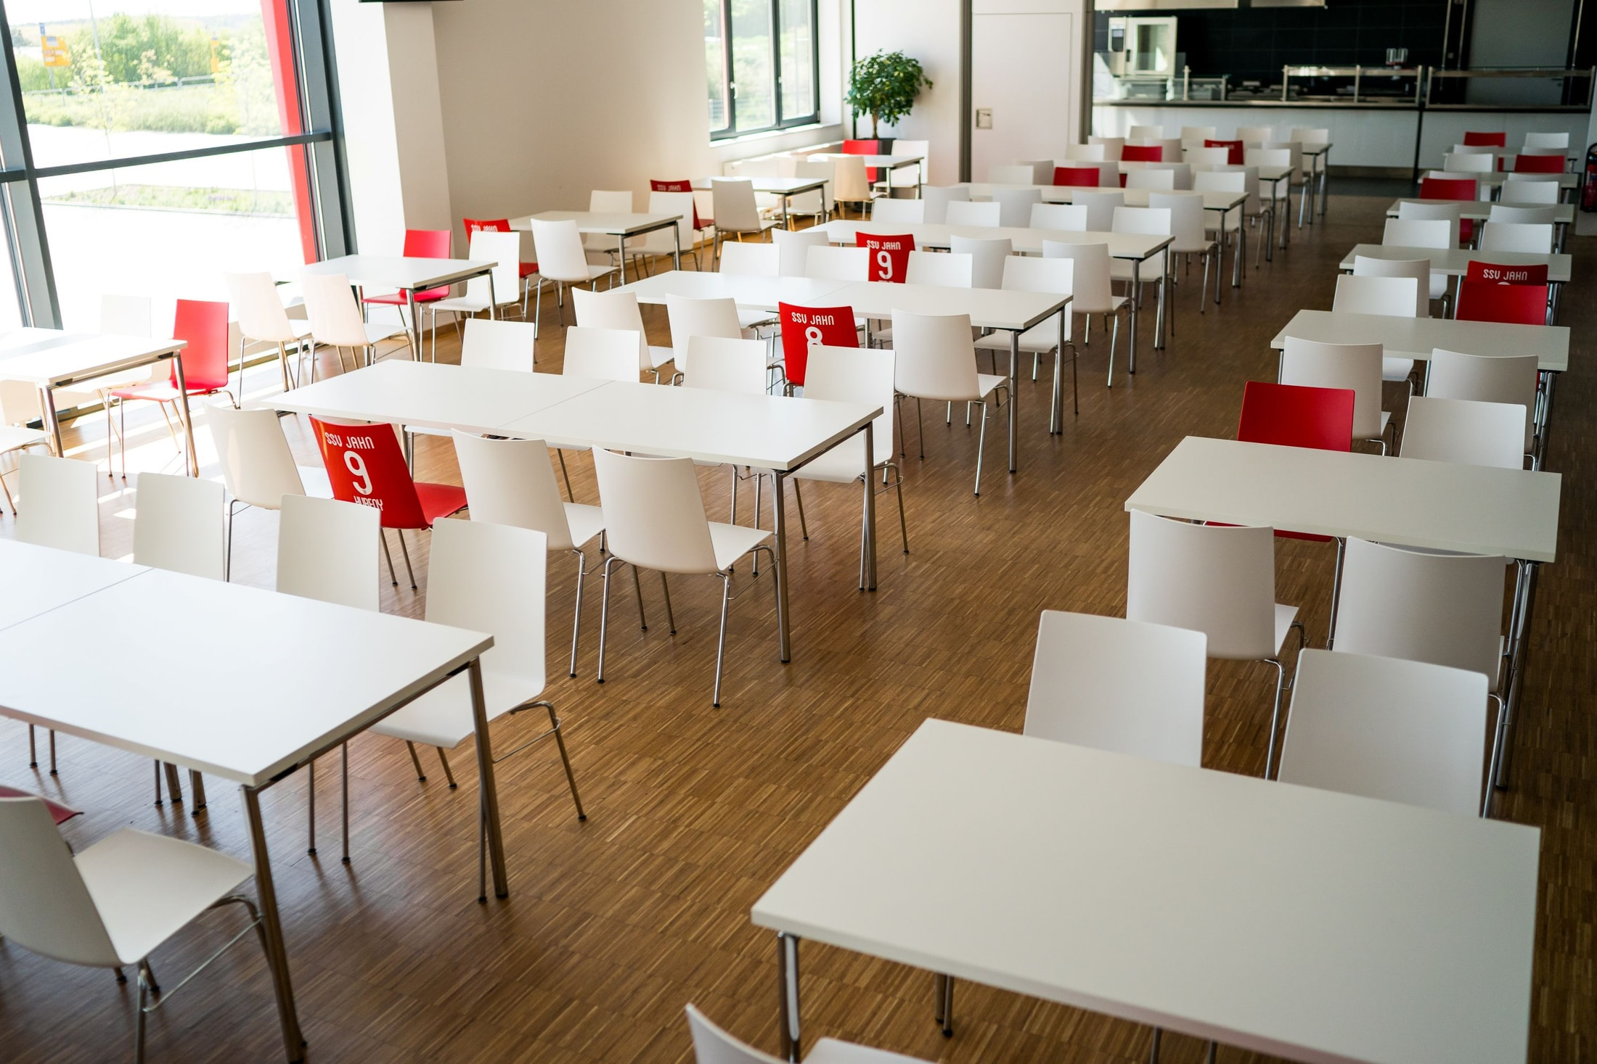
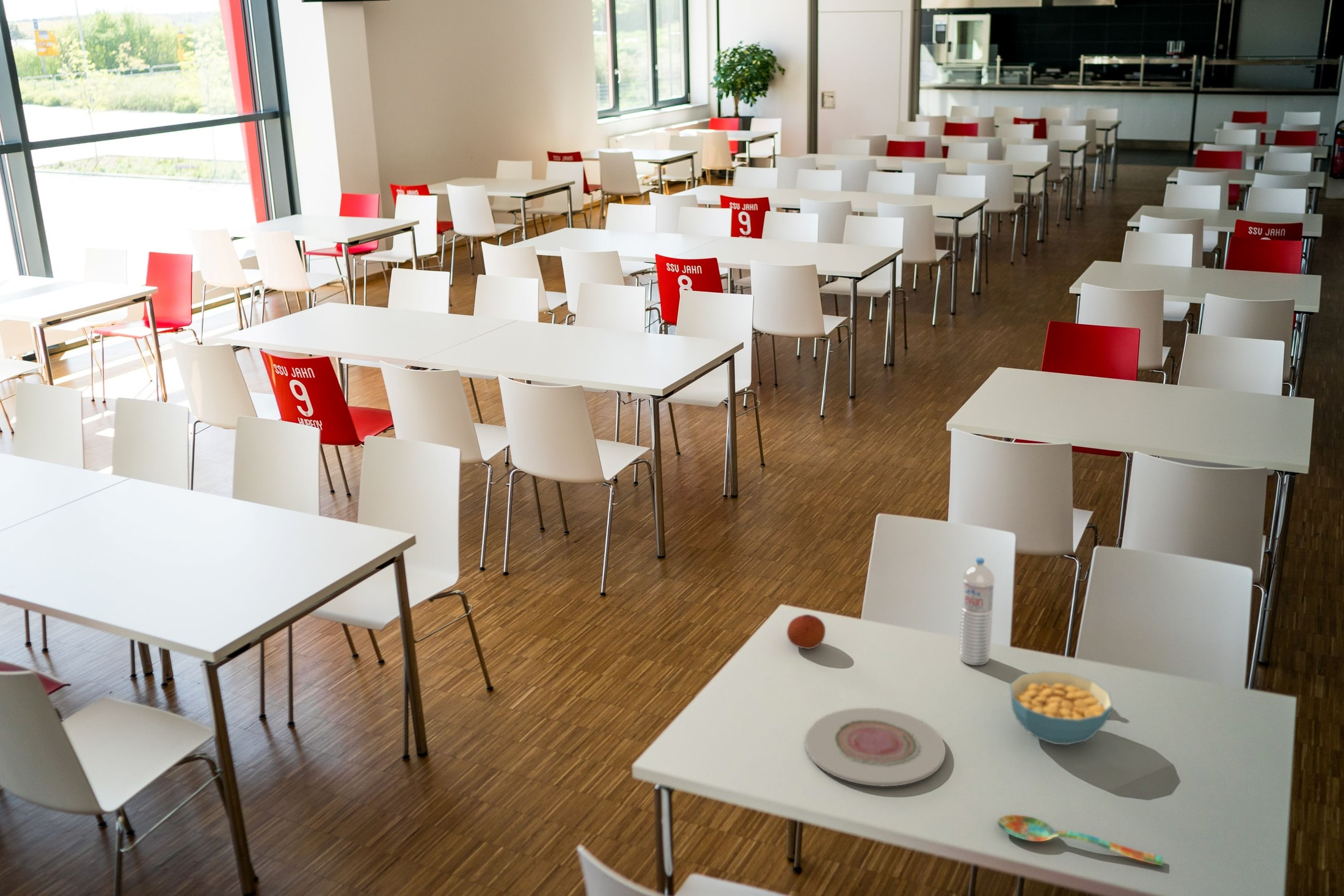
+ cereal bowl [1009,671,1113,746]
+ plate [805,707,946,787]
+ fruit [786,614,826,650]
+ spoon [997,814,1164,867]
+ water bottle [959,557,995,666]
